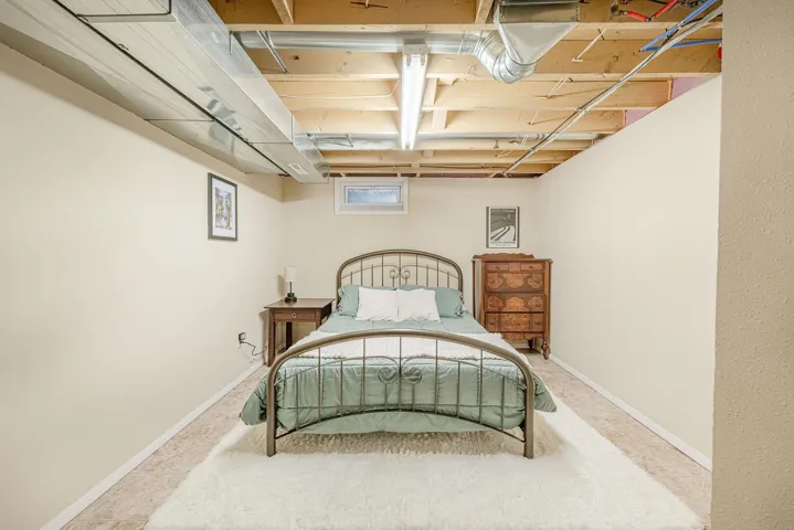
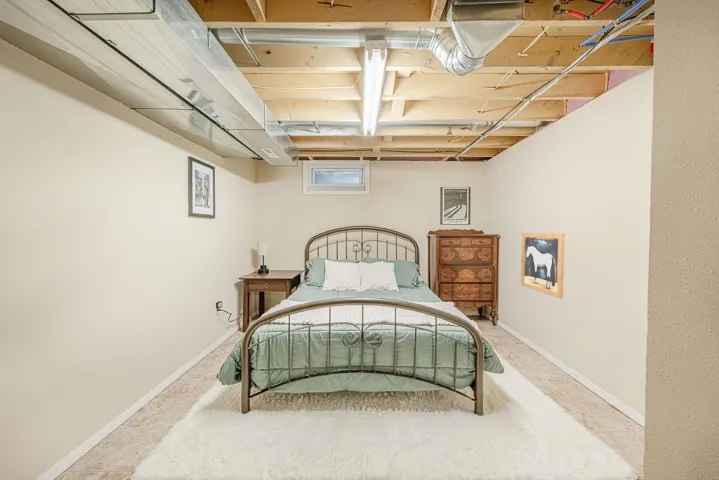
+ wall art [520,232,566,299]
